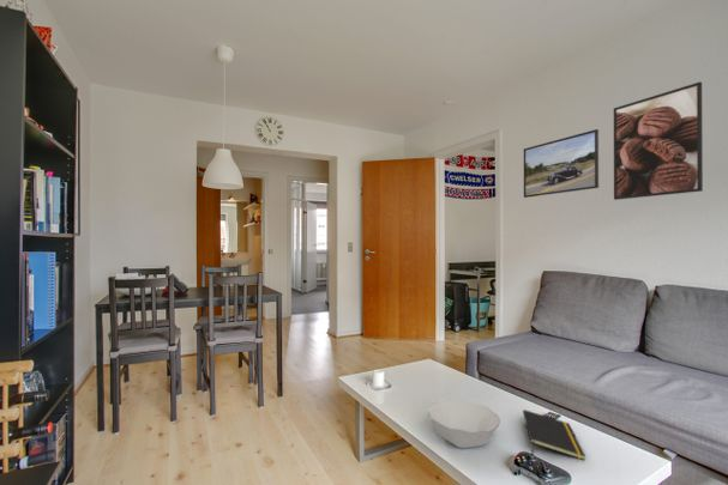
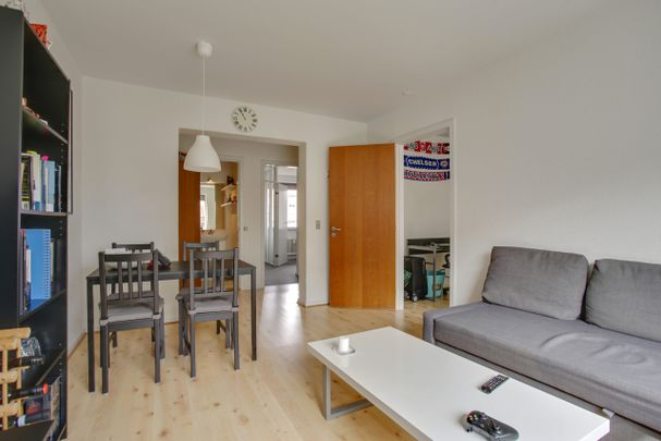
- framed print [523,128,600,199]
- notepad [522,408,586,461]
- bowl [427,399,501,449]
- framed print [613,80,704,201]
